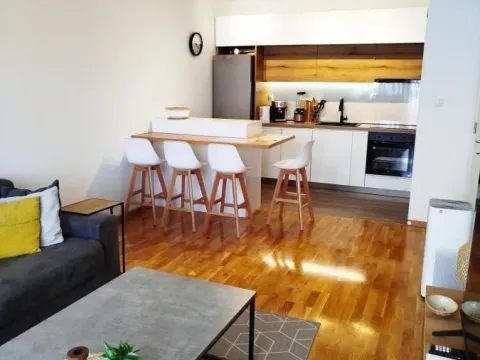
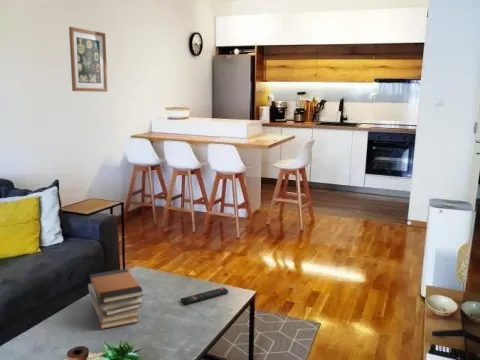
+ wall art [68,26,109,93]
+ remote control [180,287,229,305]
+ book stack [87,268,144,330]
